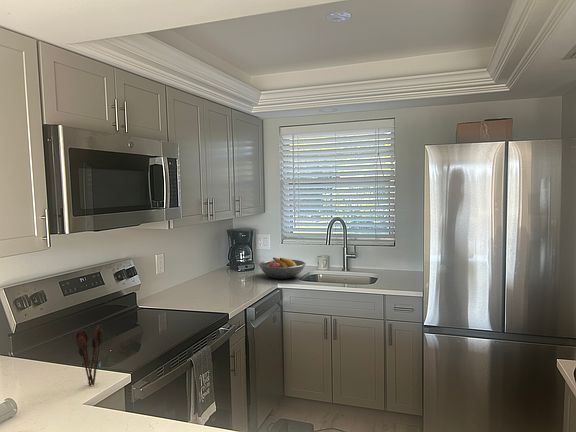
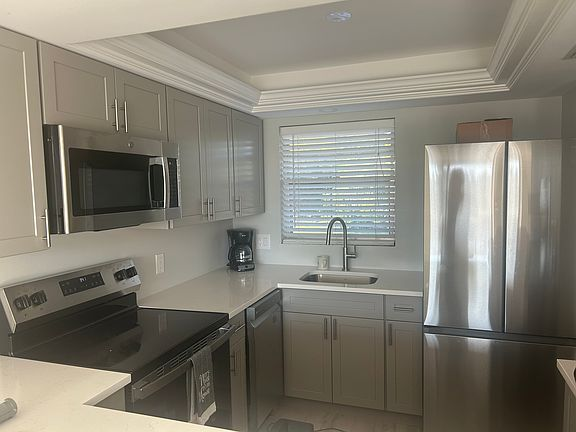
- utensil holder [74,325,105,387]
- fruit bowl [258,257,307,280]
